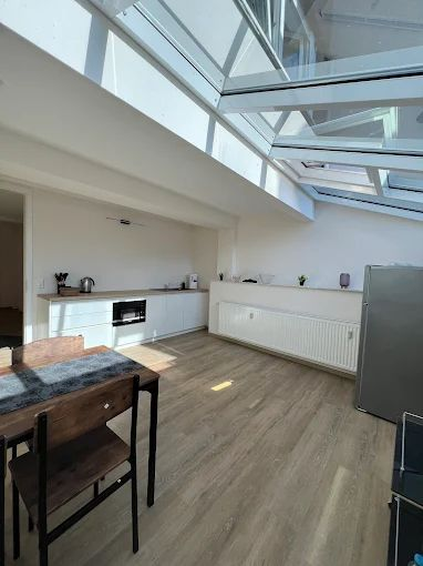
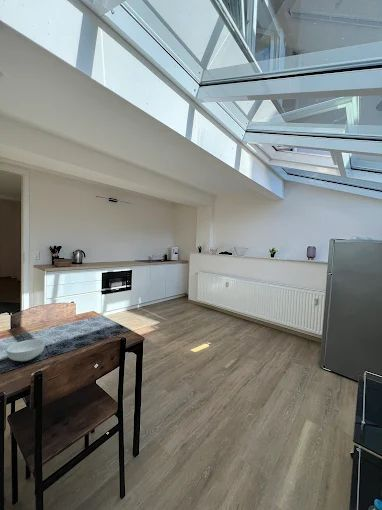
+ cereal bowl [6,338,46,362]
